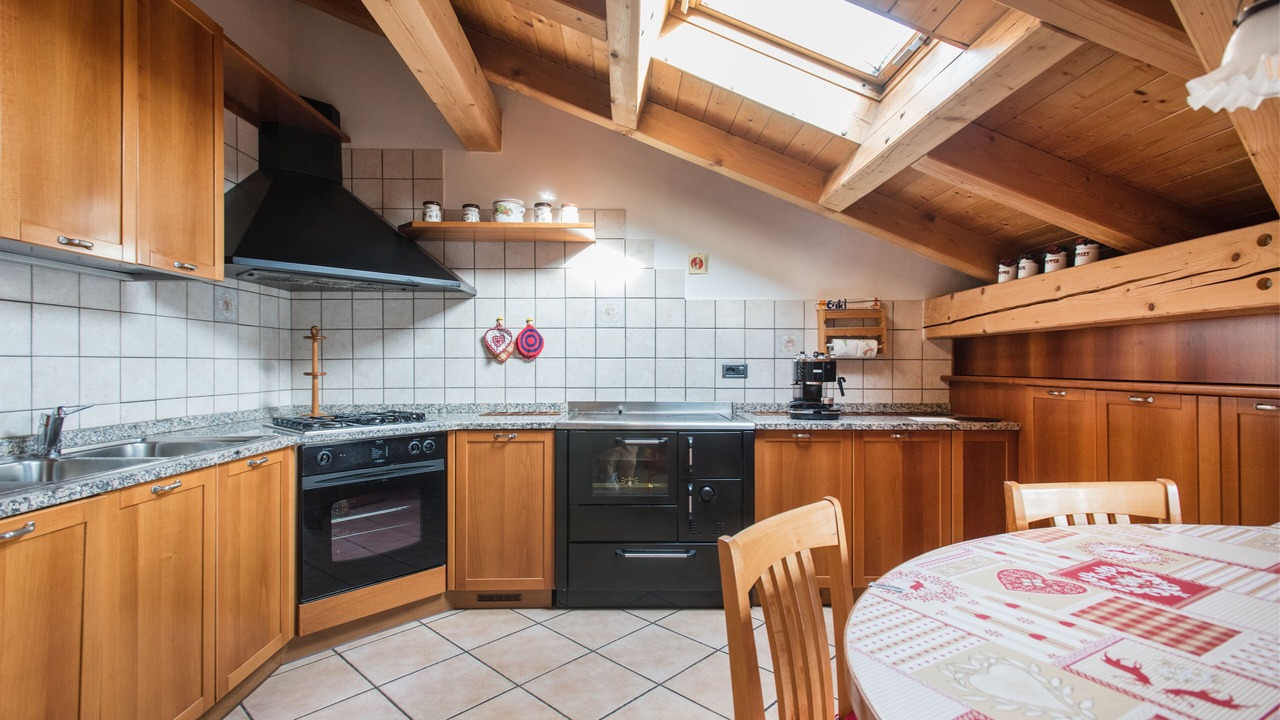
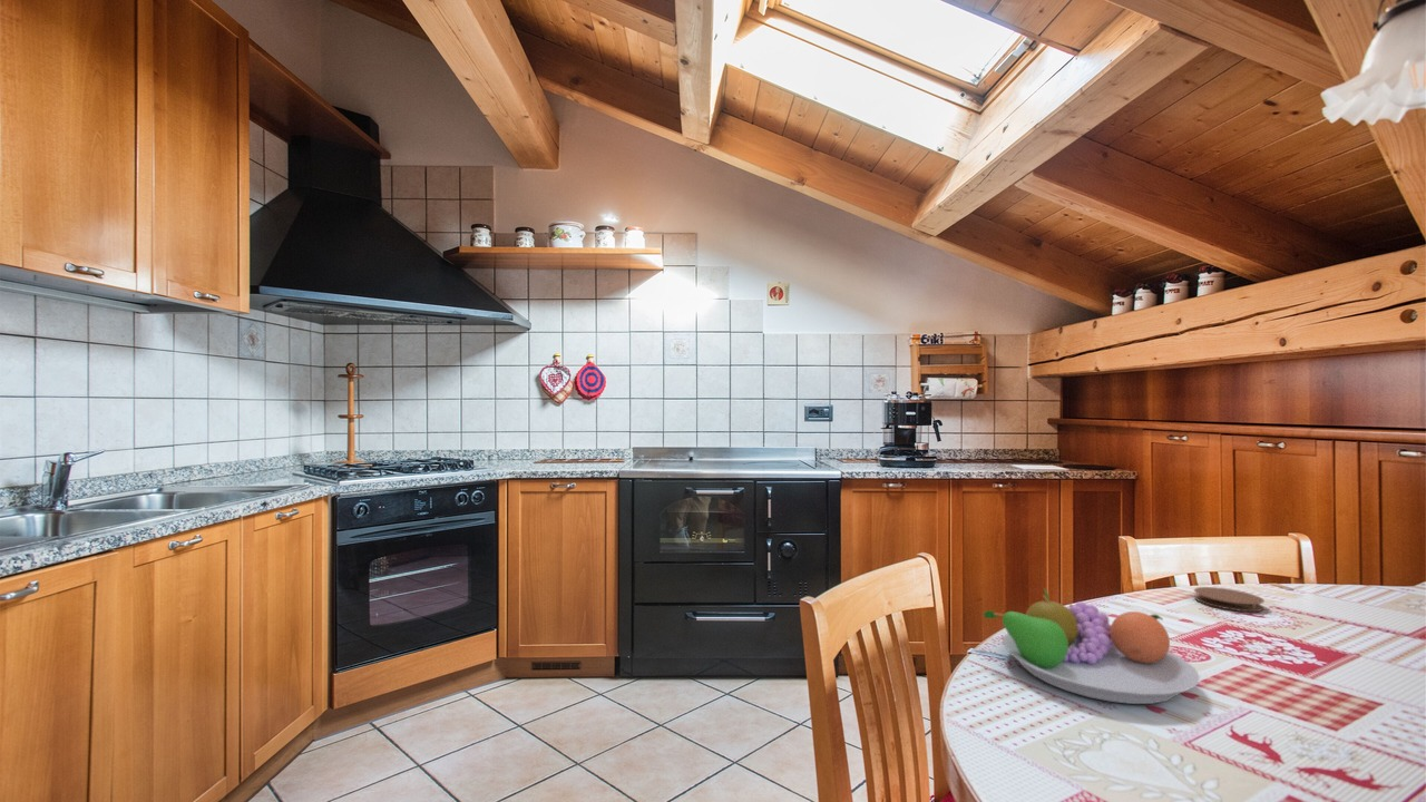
+ fruit bowl [983,587,1201,705]
+ coaster [1193,586,1266,613]
